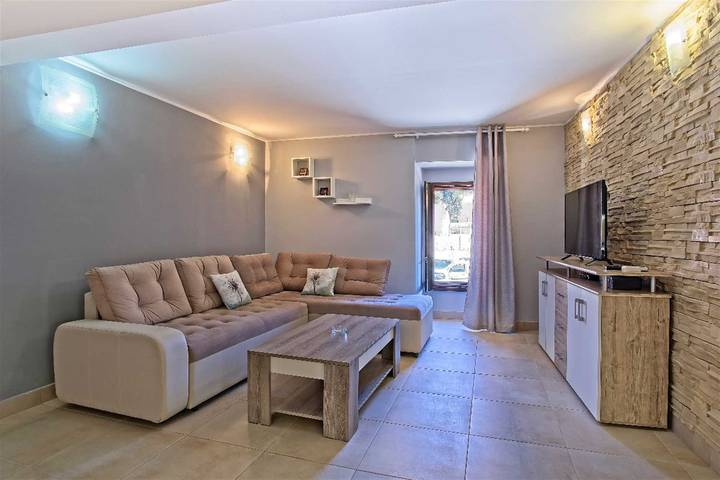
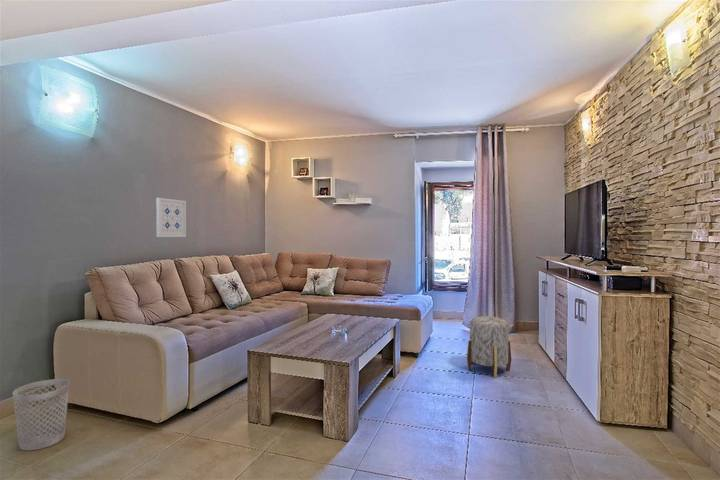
+ stool [466,315,512,378]
+ wall art [155,197,187,238]
+ wastebasket [12,378,70,452]
